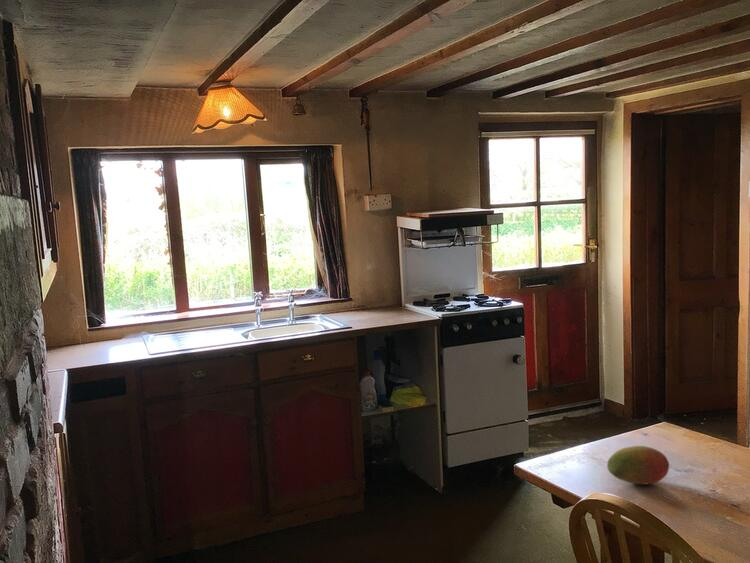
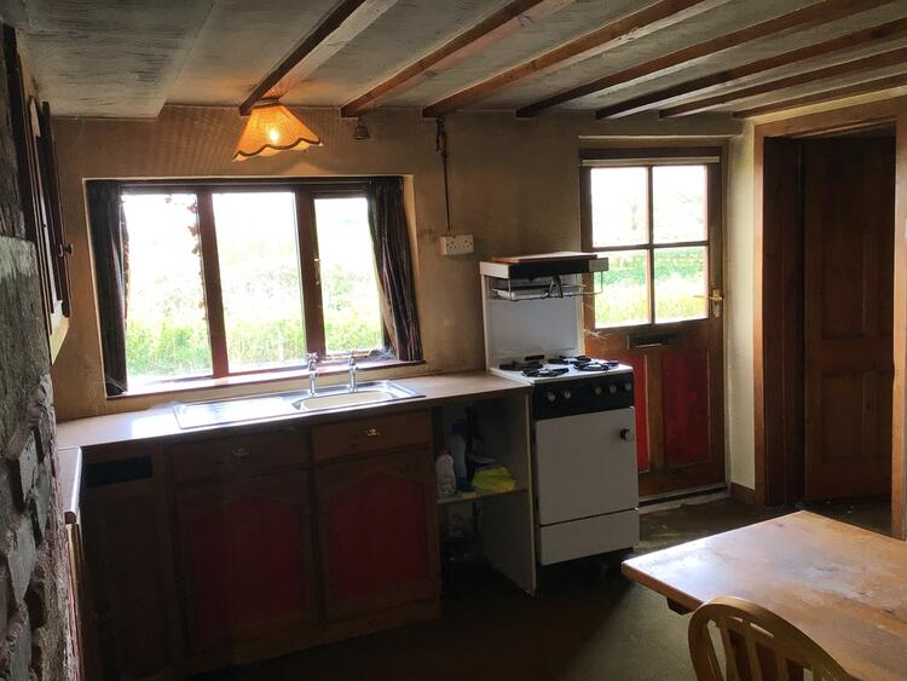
- fruit [606,445,670,485]
